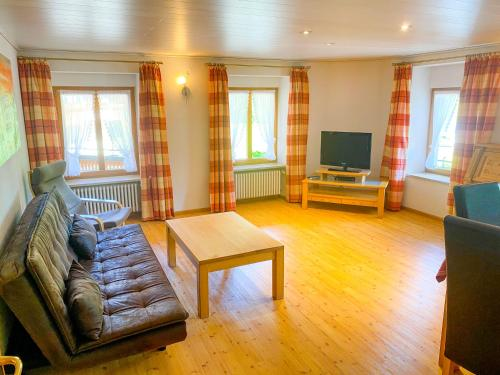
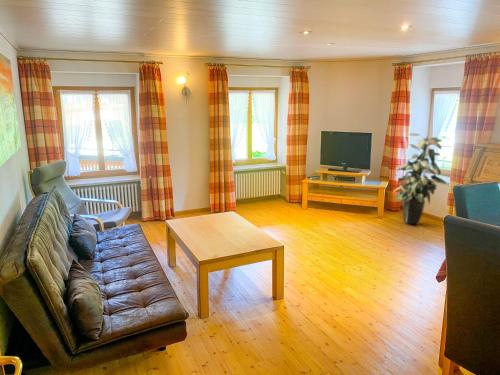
+ indoor plant [393,132,447,226]
